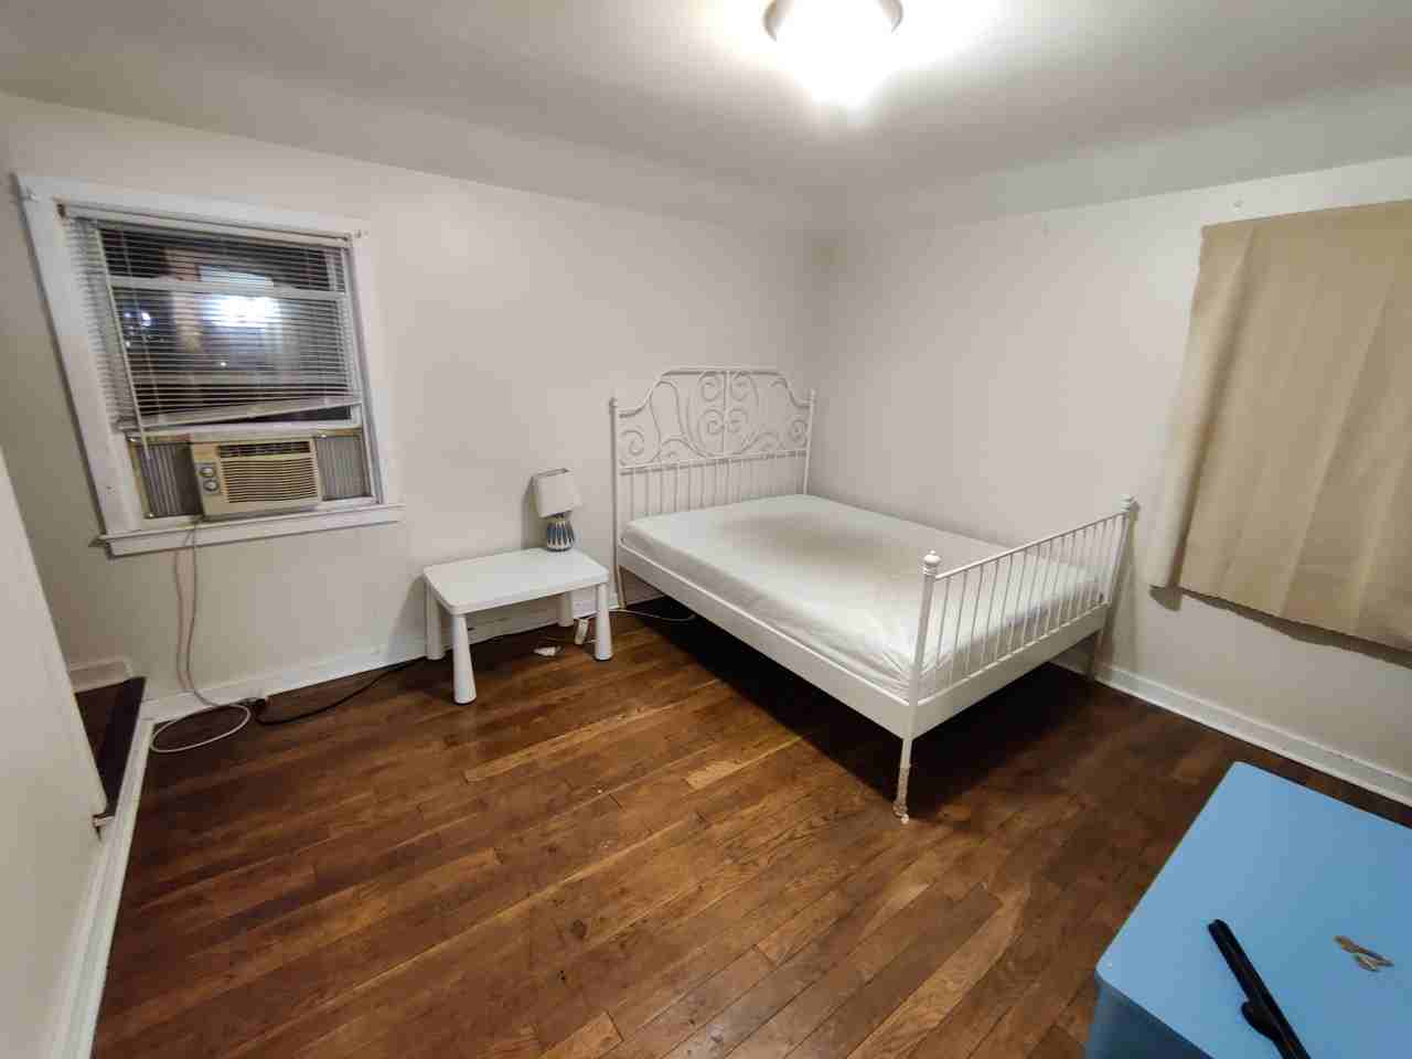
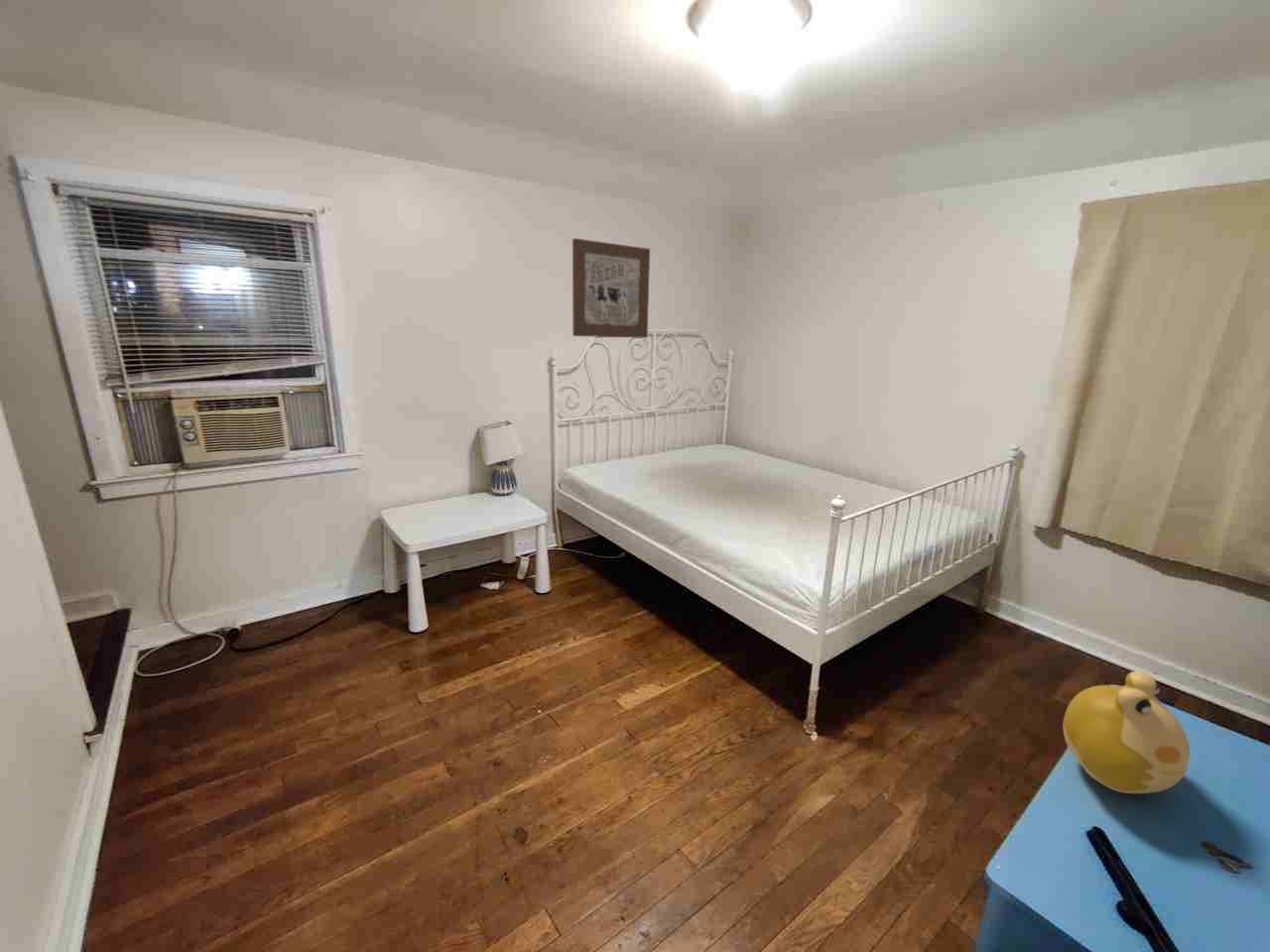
+ wall art [572,237,651,339]
+ plush toy [1063,670,1191,794]
